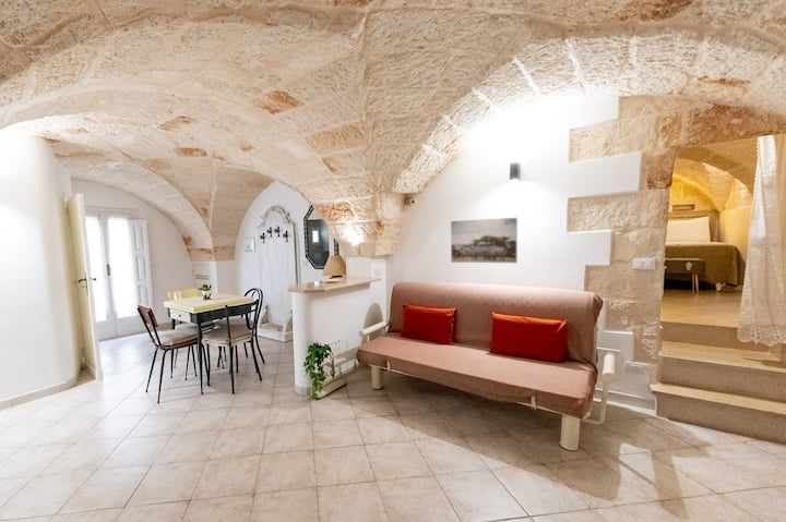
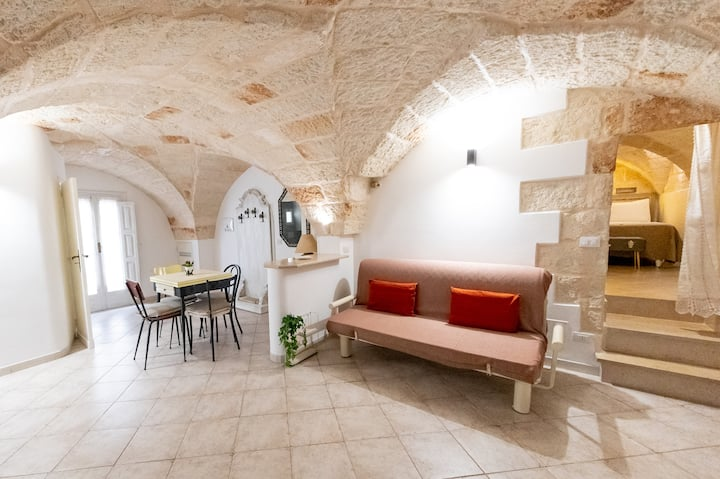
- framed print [450,217,519,264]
